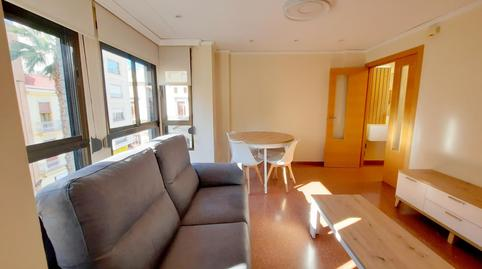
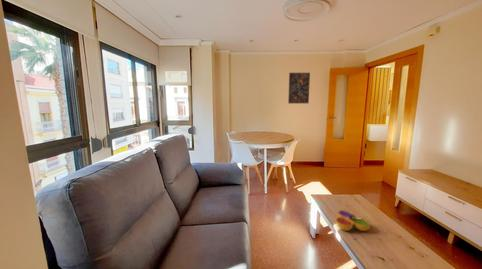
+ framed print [287,72,311,104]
+ decorative bowl [335,209,372,232]
